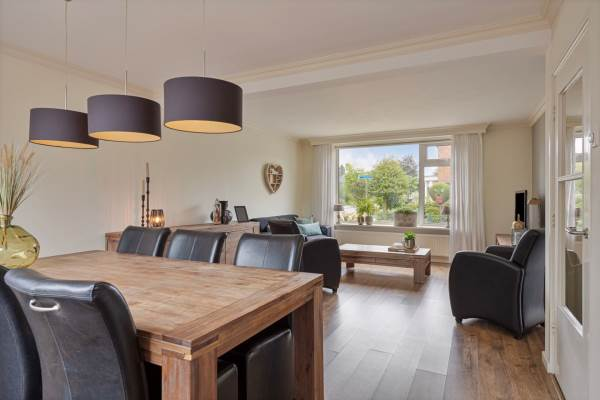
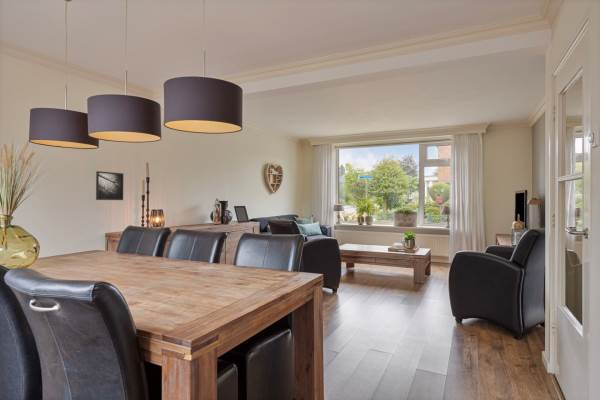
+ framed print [95,170,125,201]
